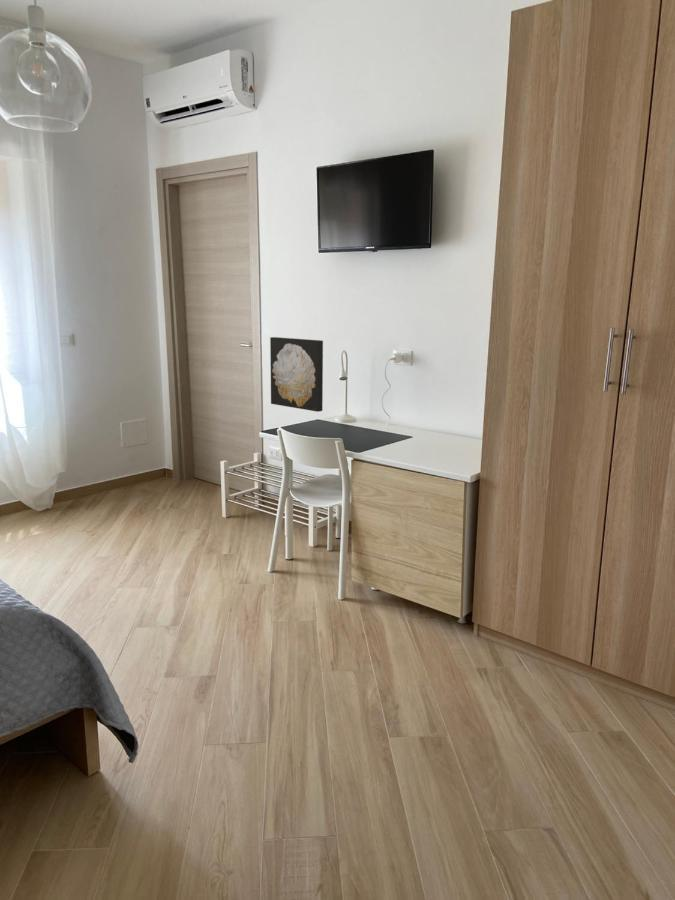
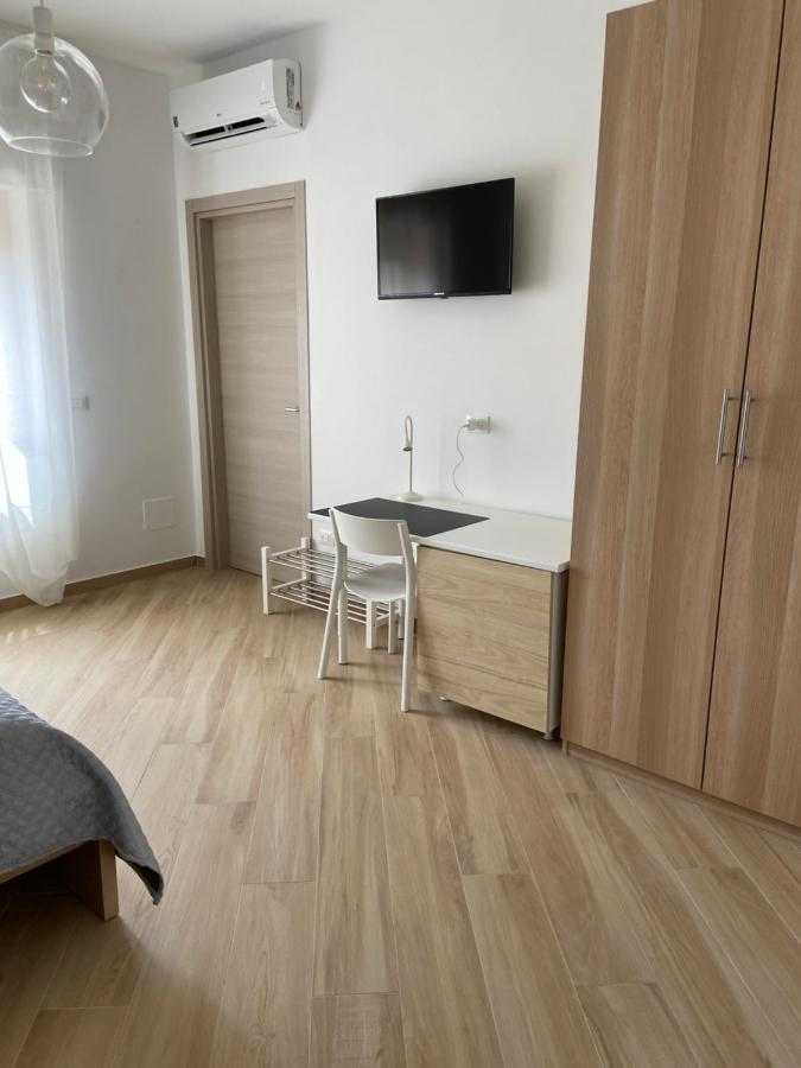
- wall art [269,336,324,413]
